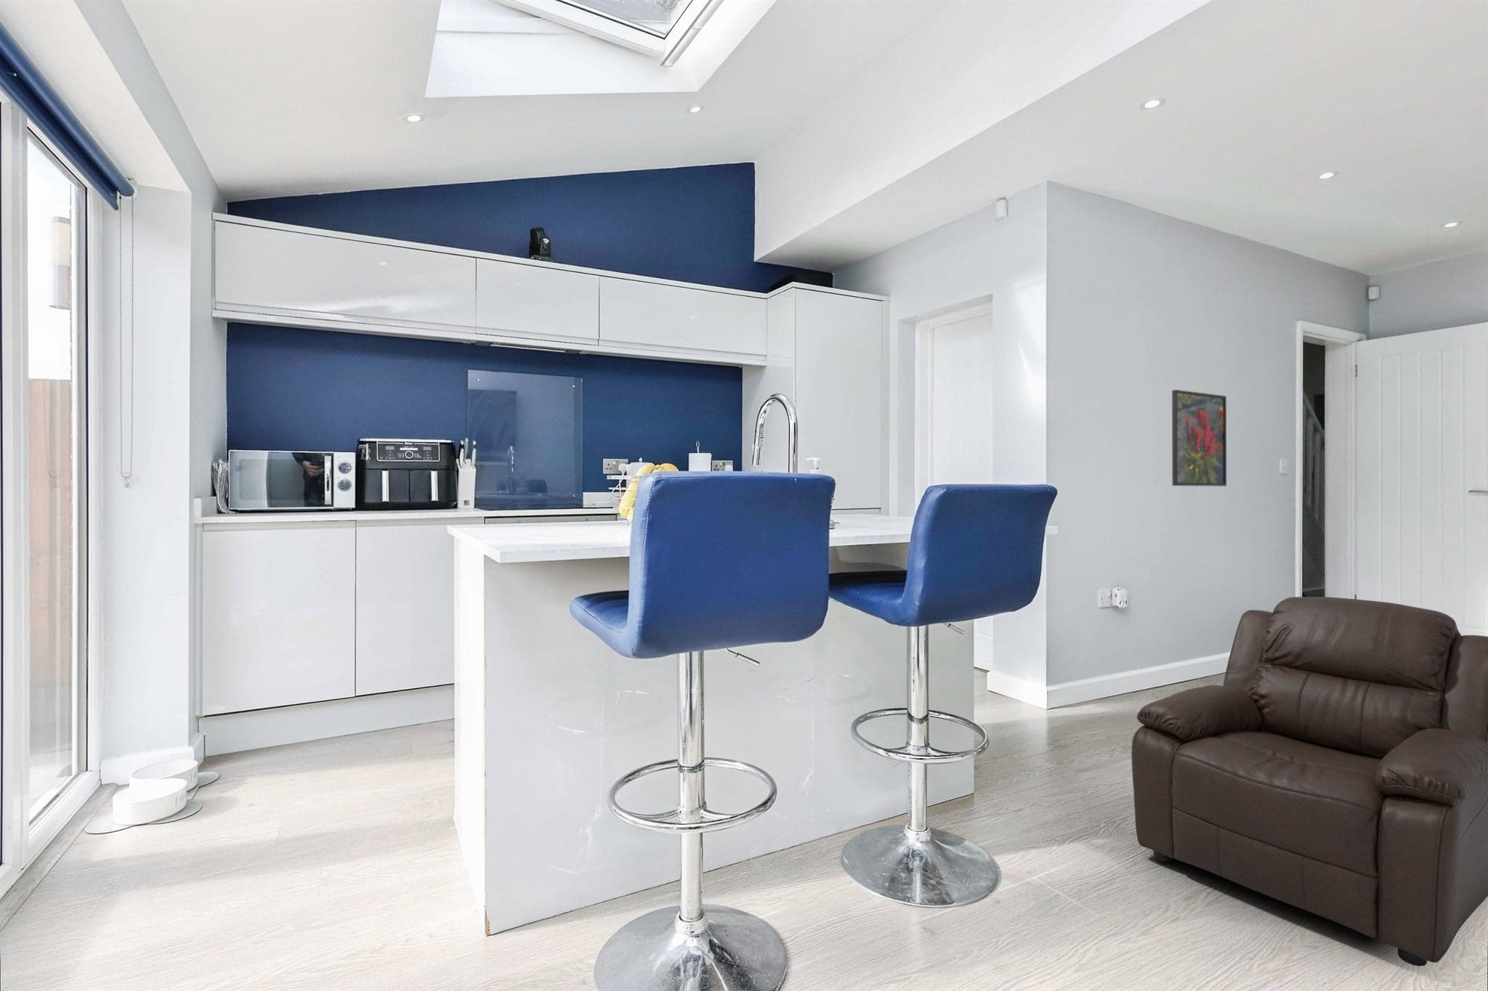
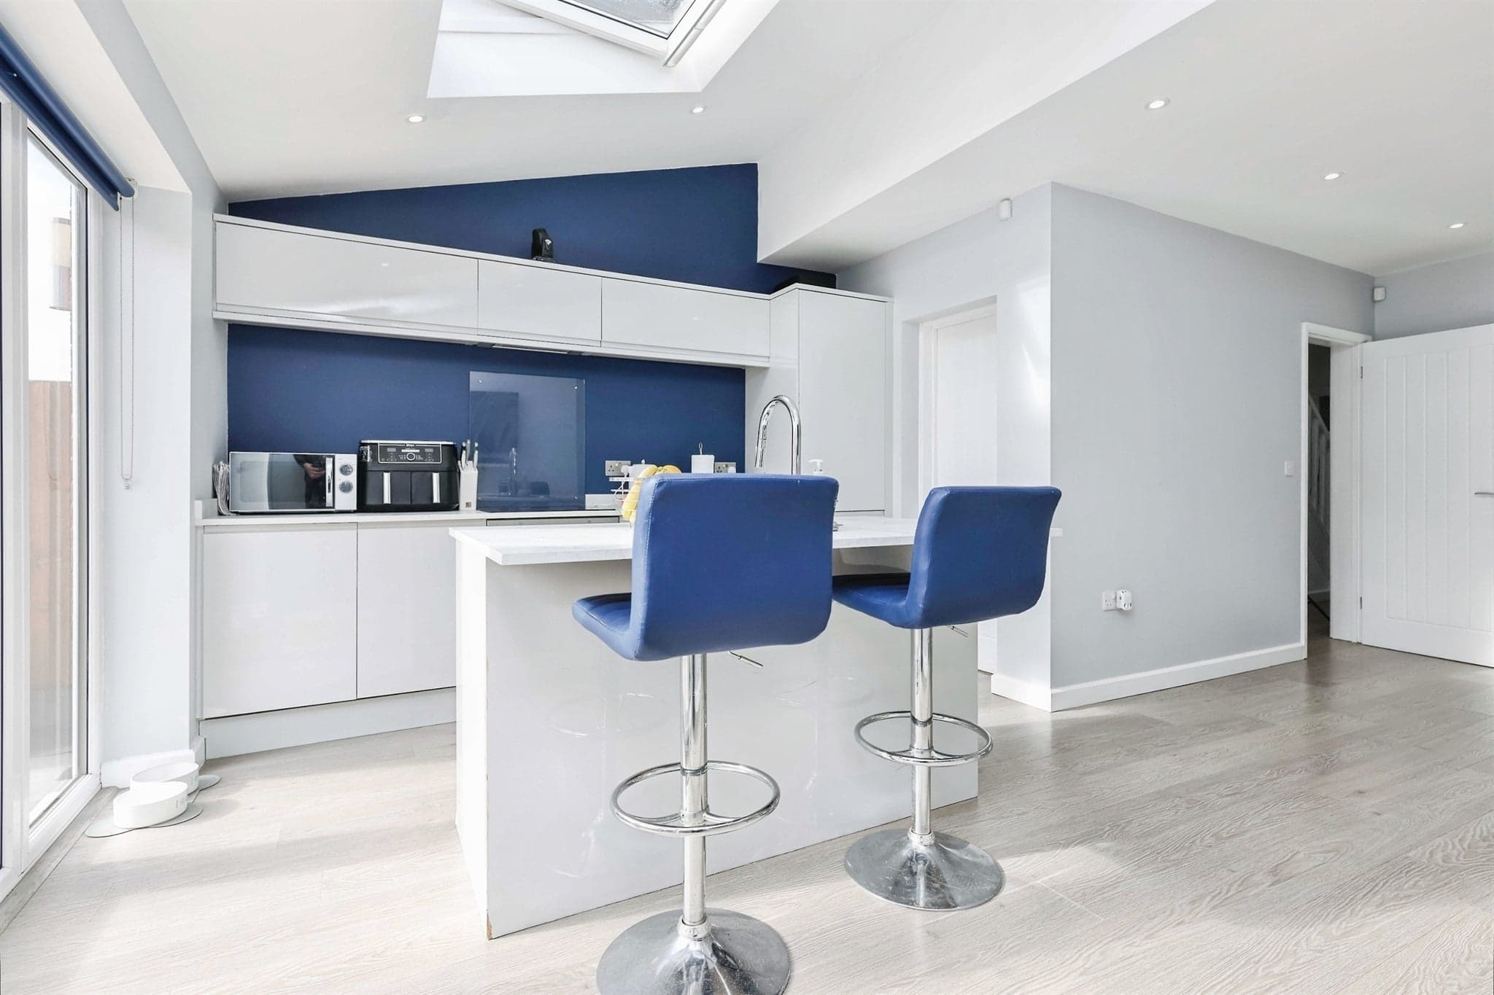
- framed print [1172,389,1227,487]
- chair [1131,596,1488,967]
